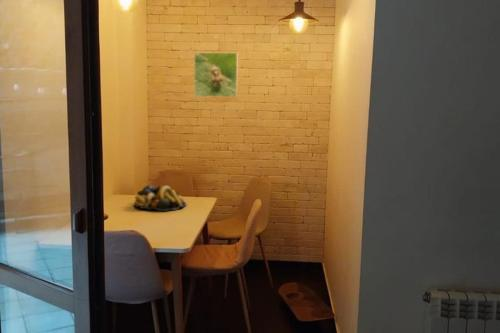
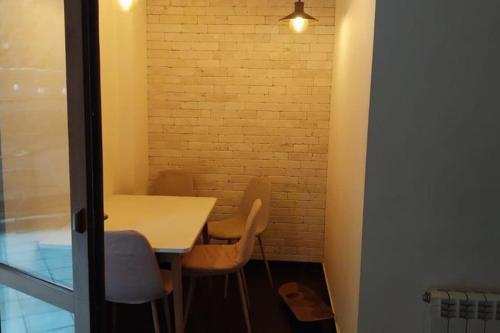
- fruit bowl [132,184,187,212]
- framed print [193,52,239,98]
